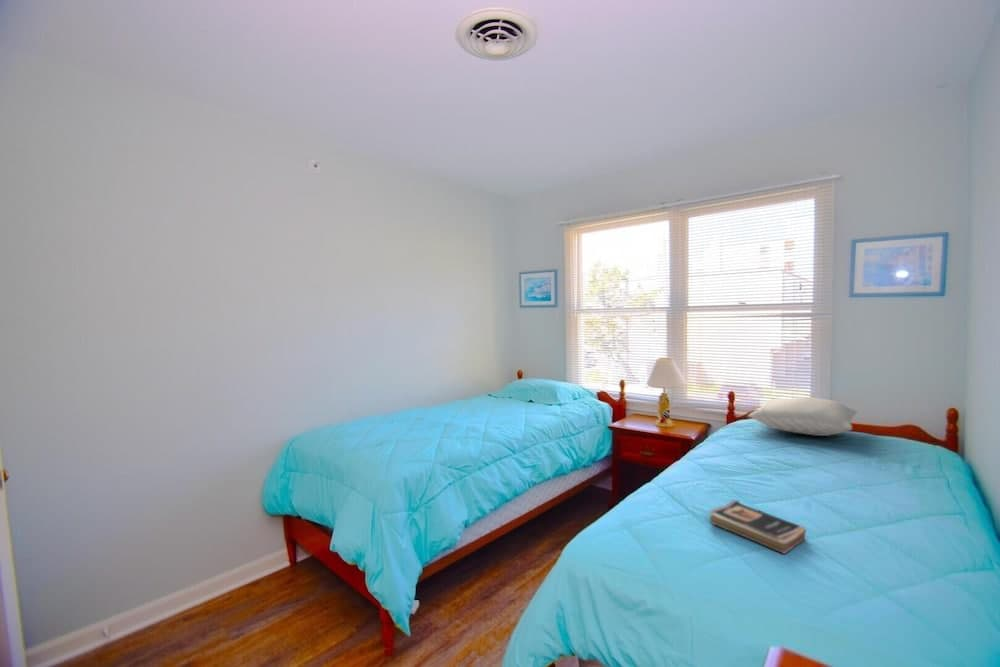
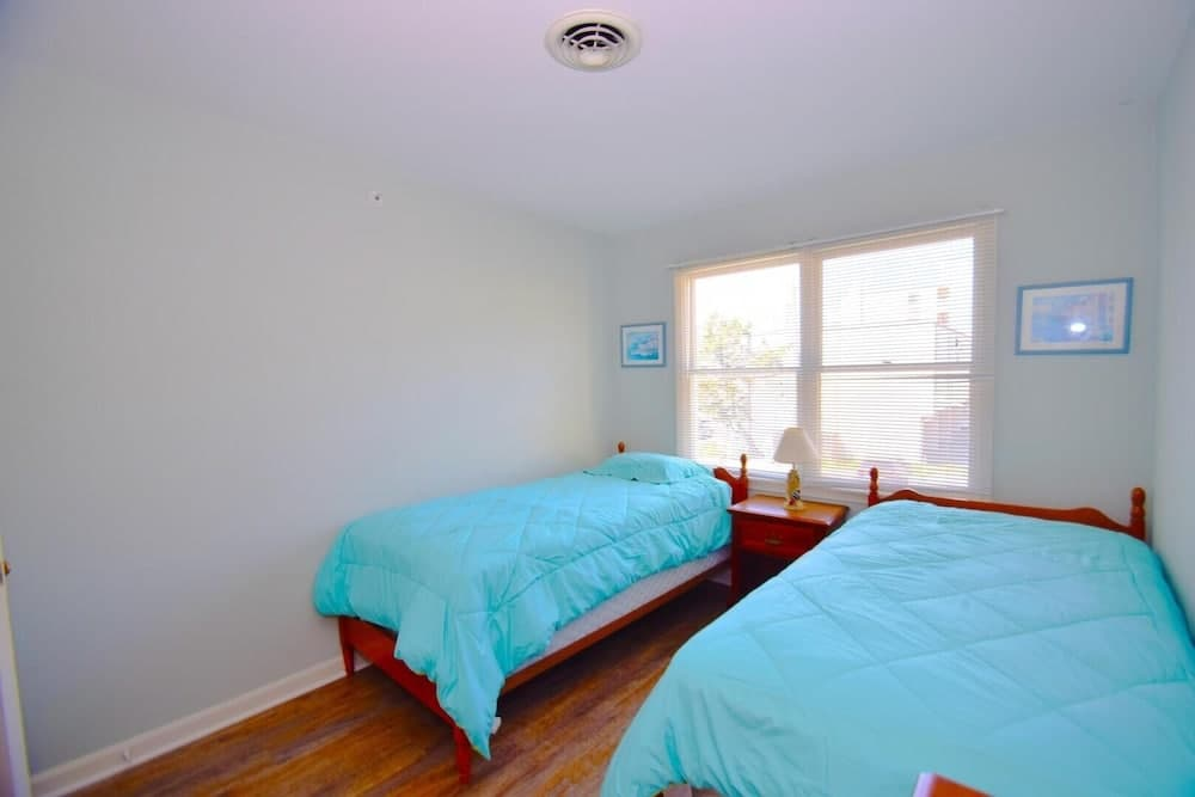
- book [709,499,807,555]
- pillow [746,396,858,437]
